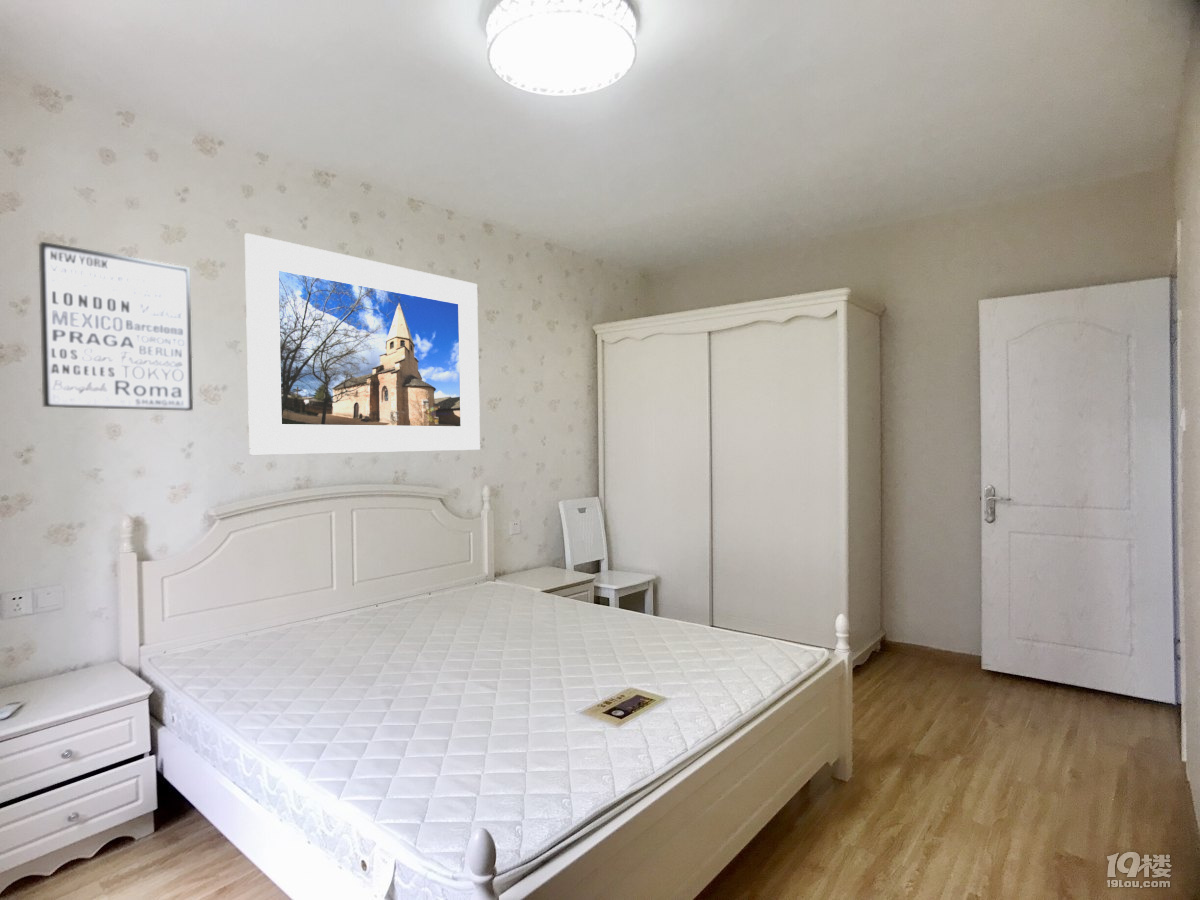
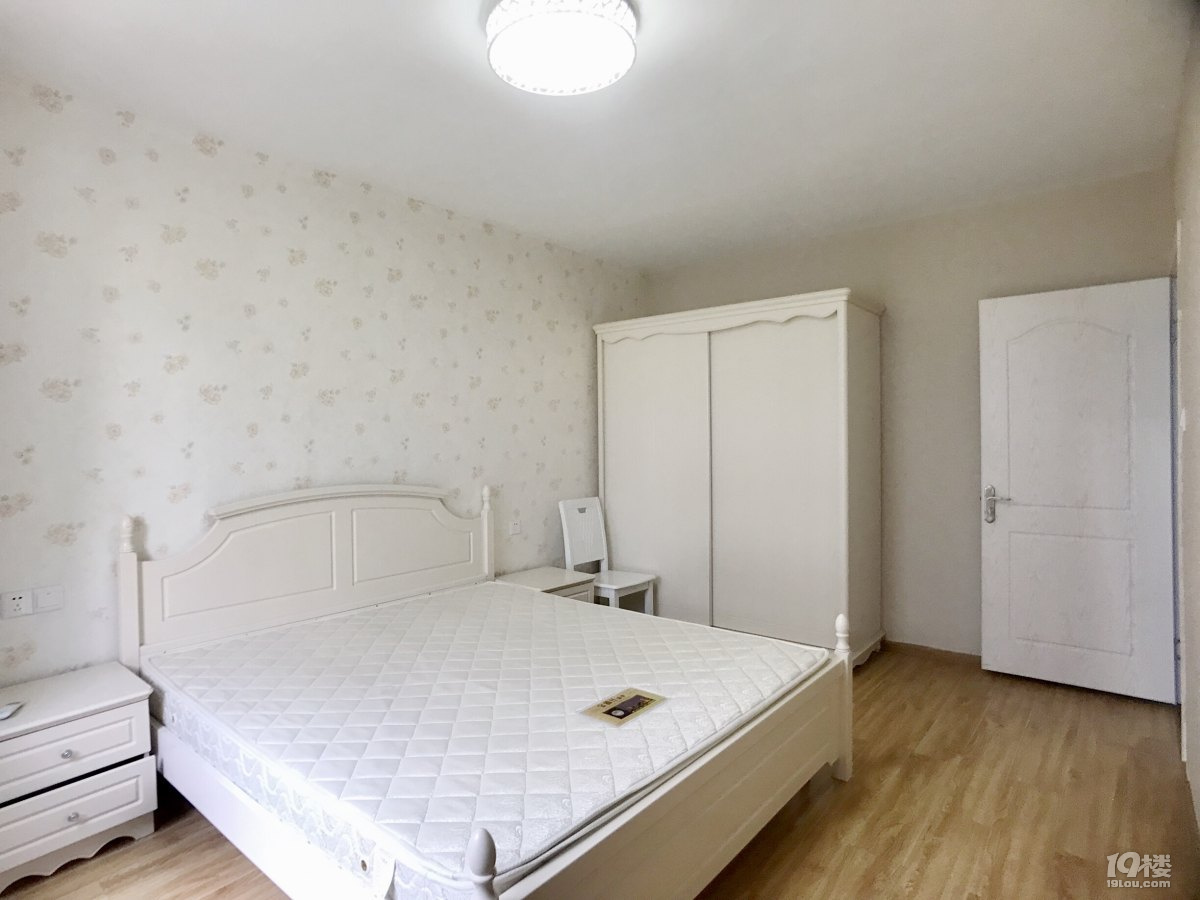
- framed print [244,232,481,456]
- wall art [38,241,194,412]
